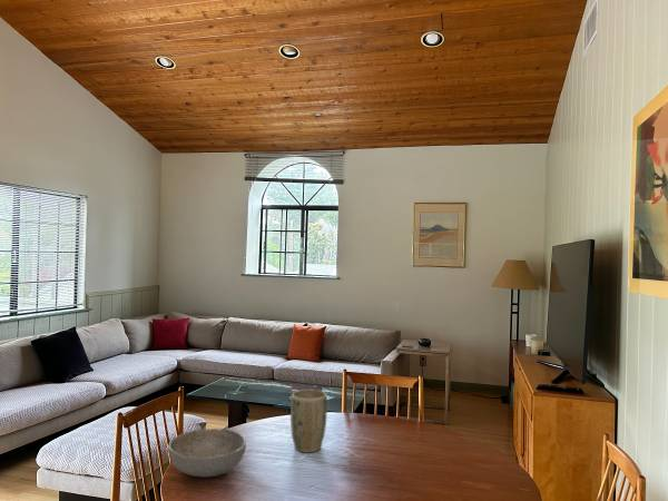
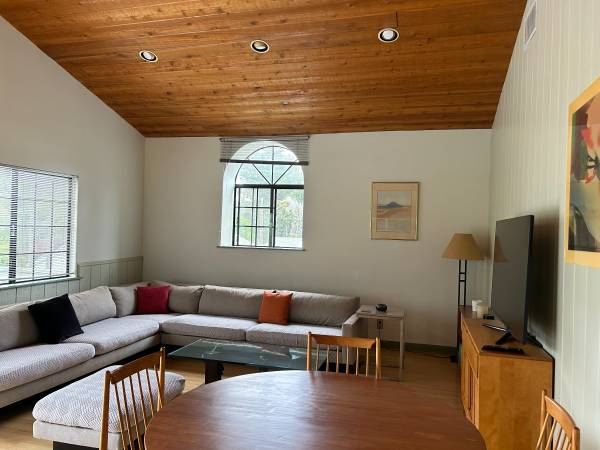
- bowl [167,428,247,478]
- plant pot [289,389,328,454]
